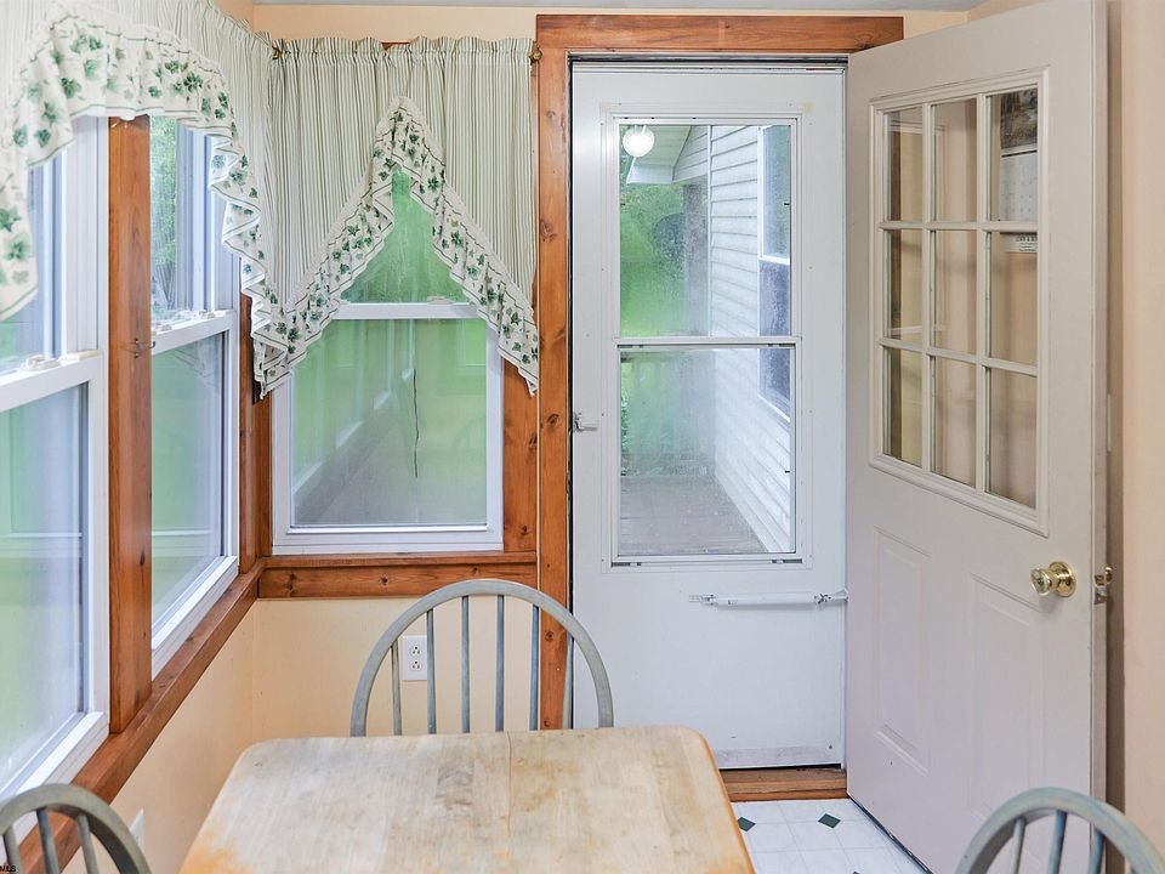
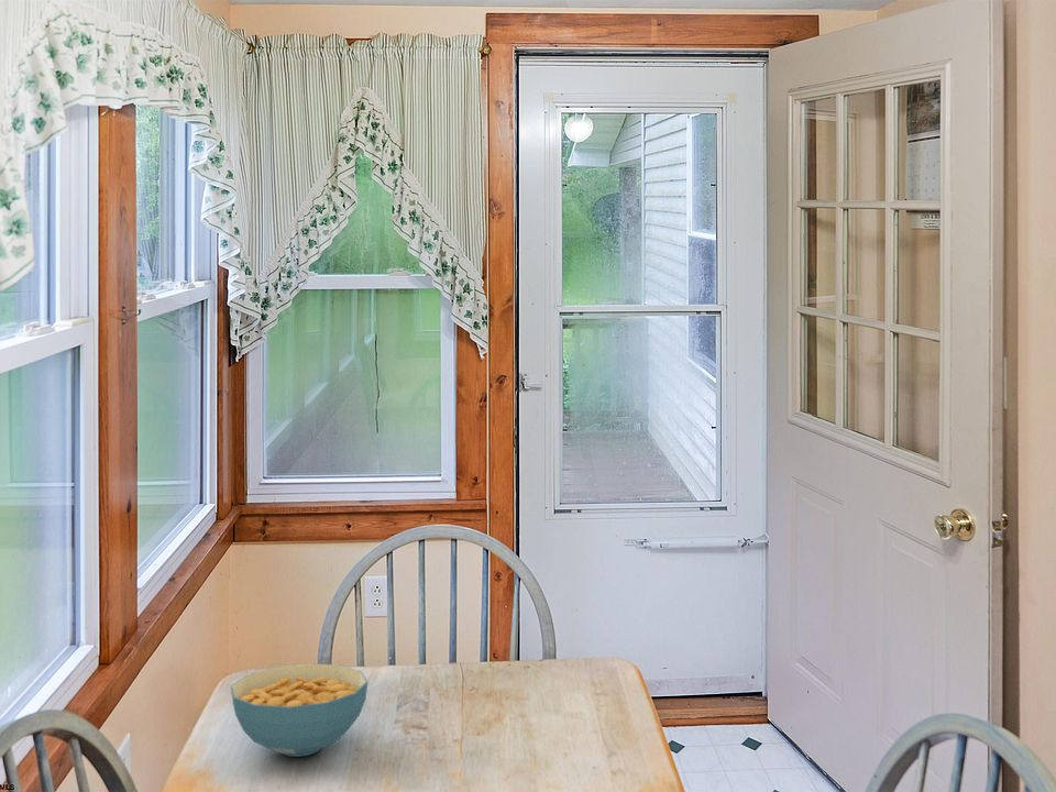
+ cereal bowl [230,662,369,758]
